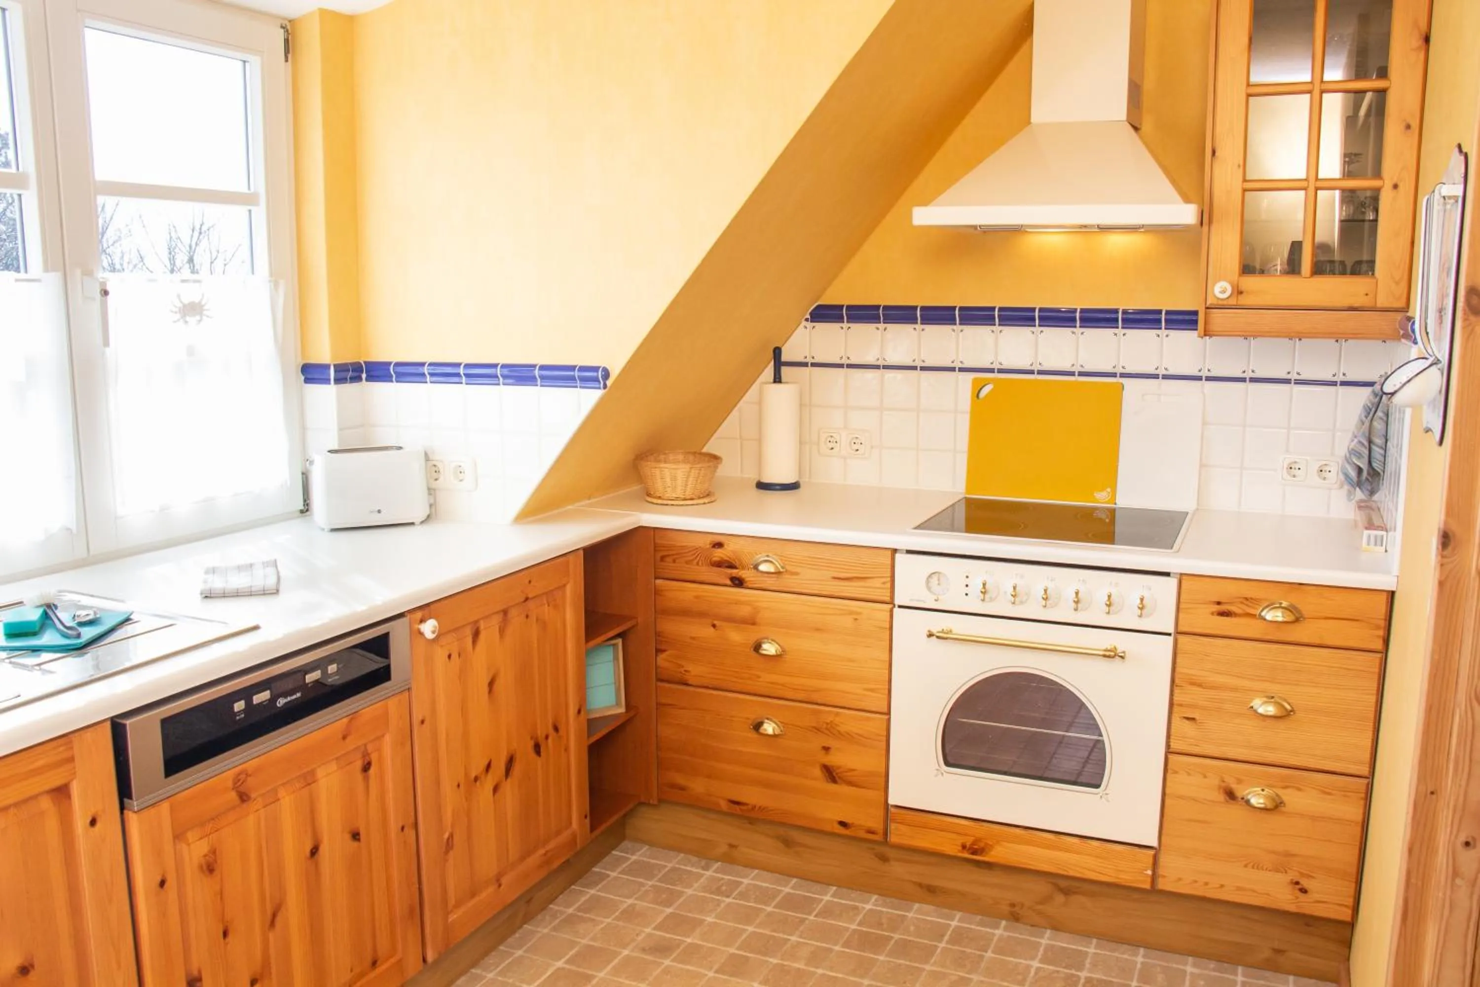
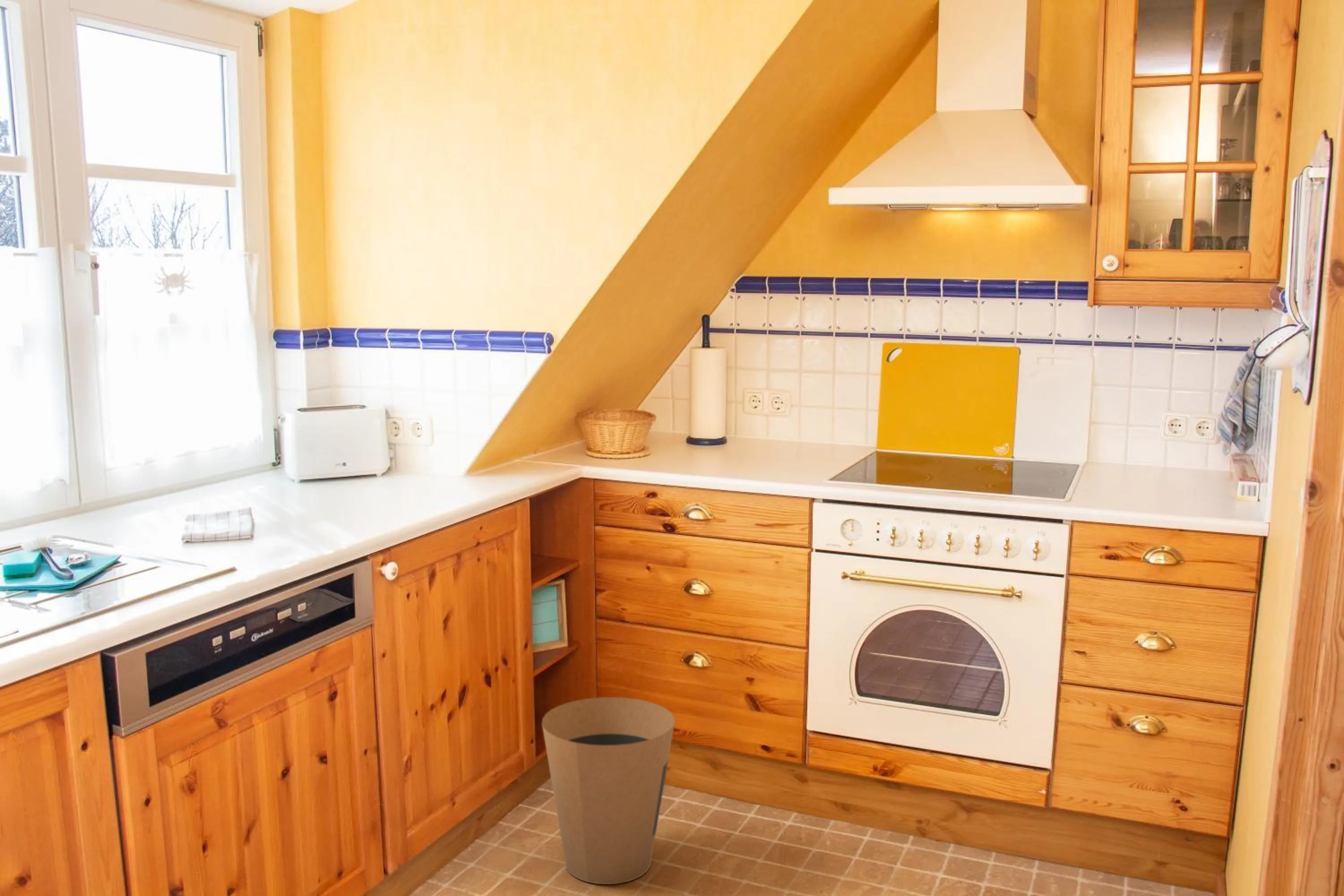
+ trash can [542,697,675,885]
